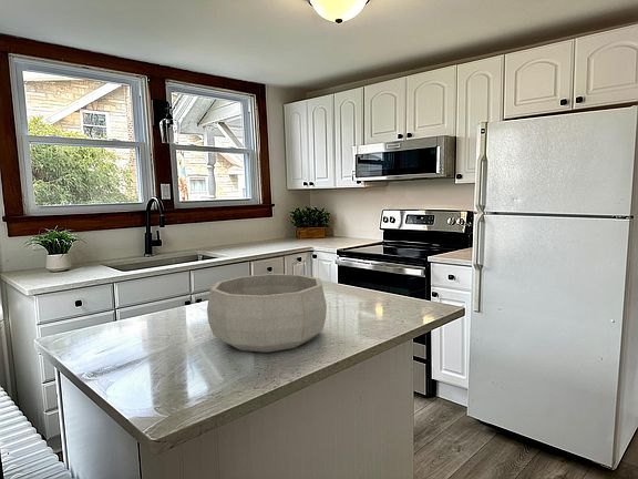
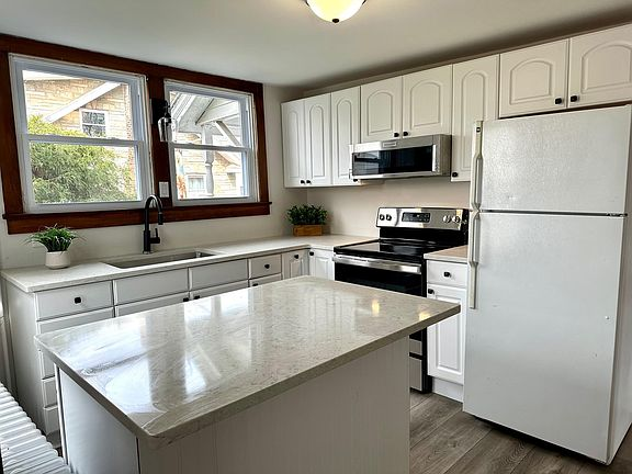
- decorative bowl [206,273,328,354]
